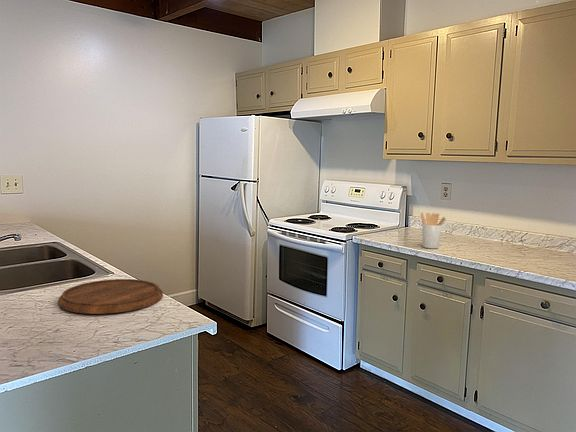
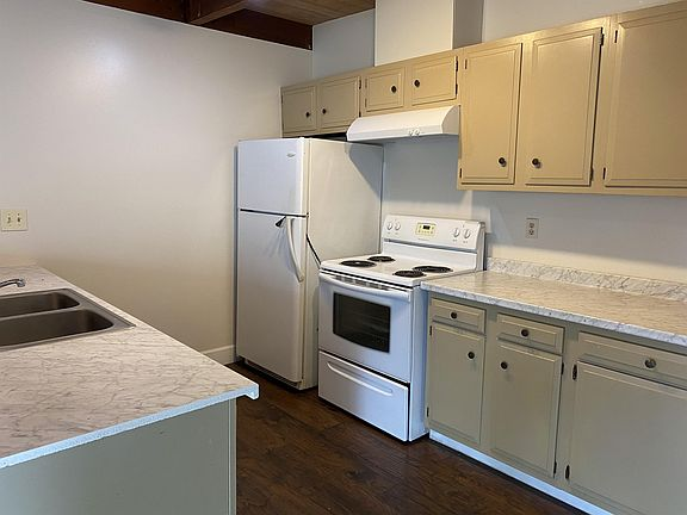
- cutting board [57,278,164,315]
- utensil holder [420,212,447,249]
